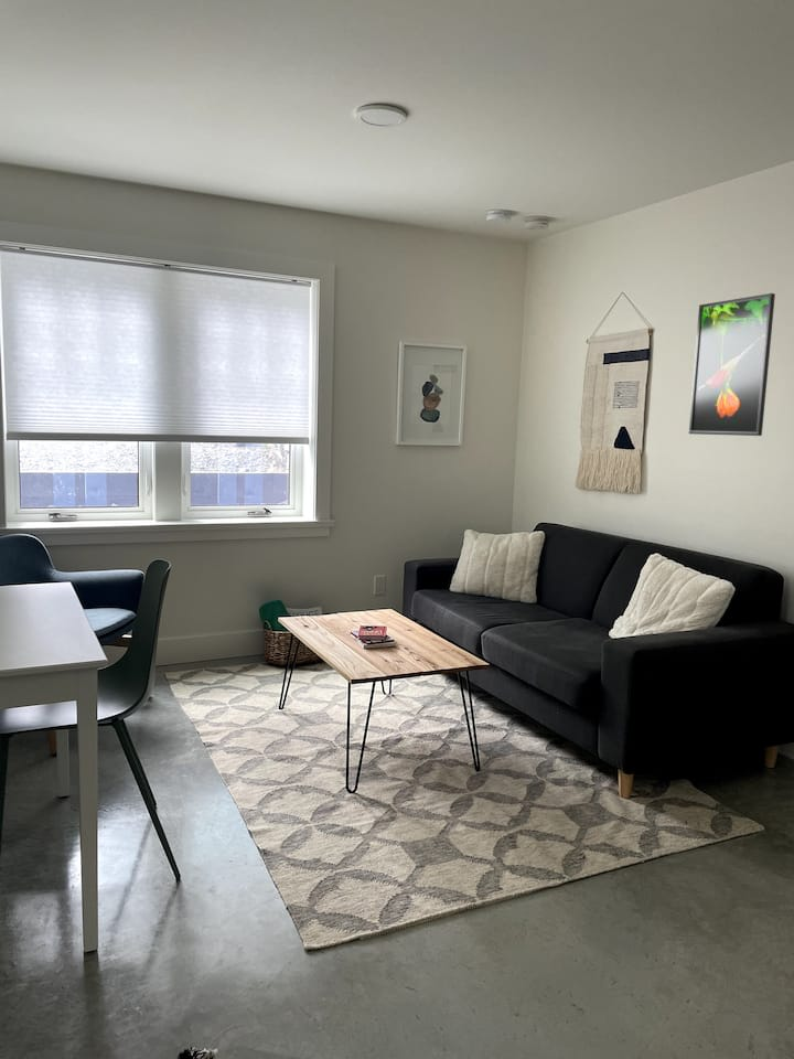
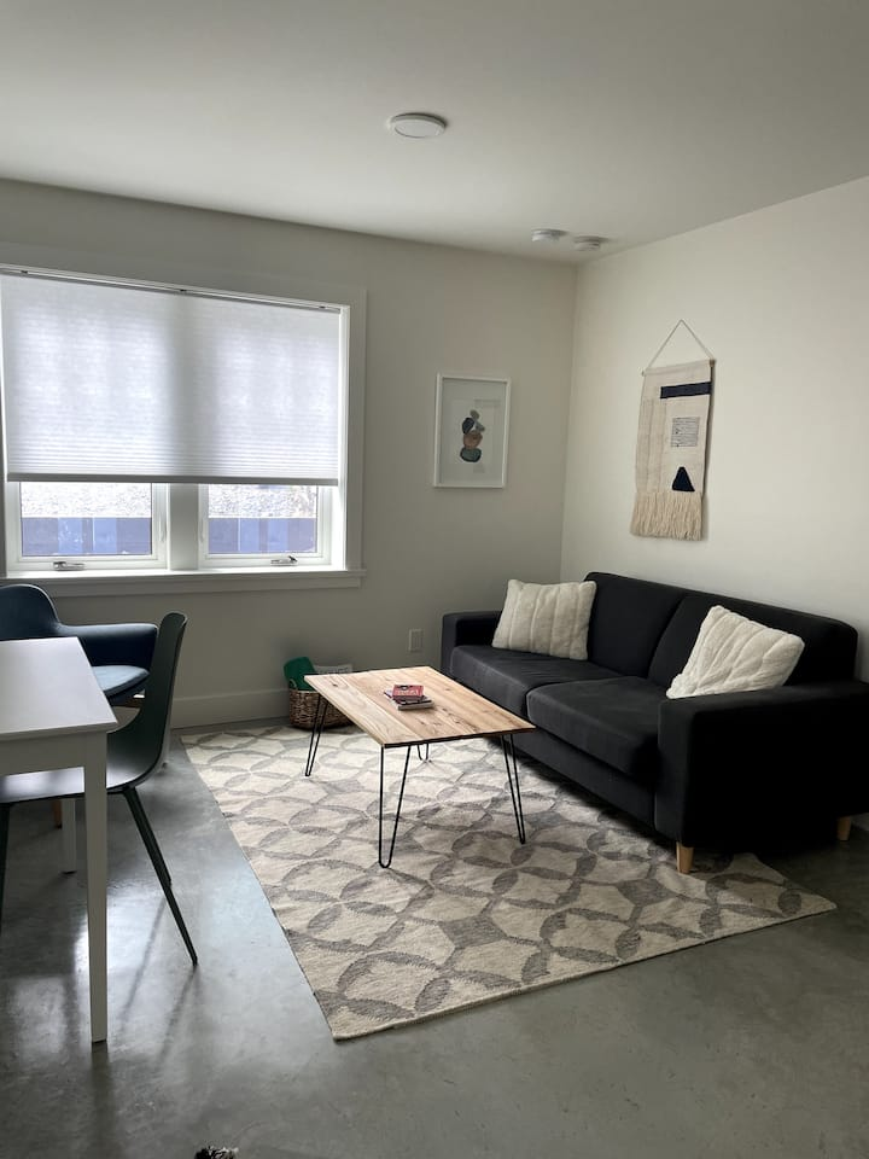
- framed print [688,292,776,437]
